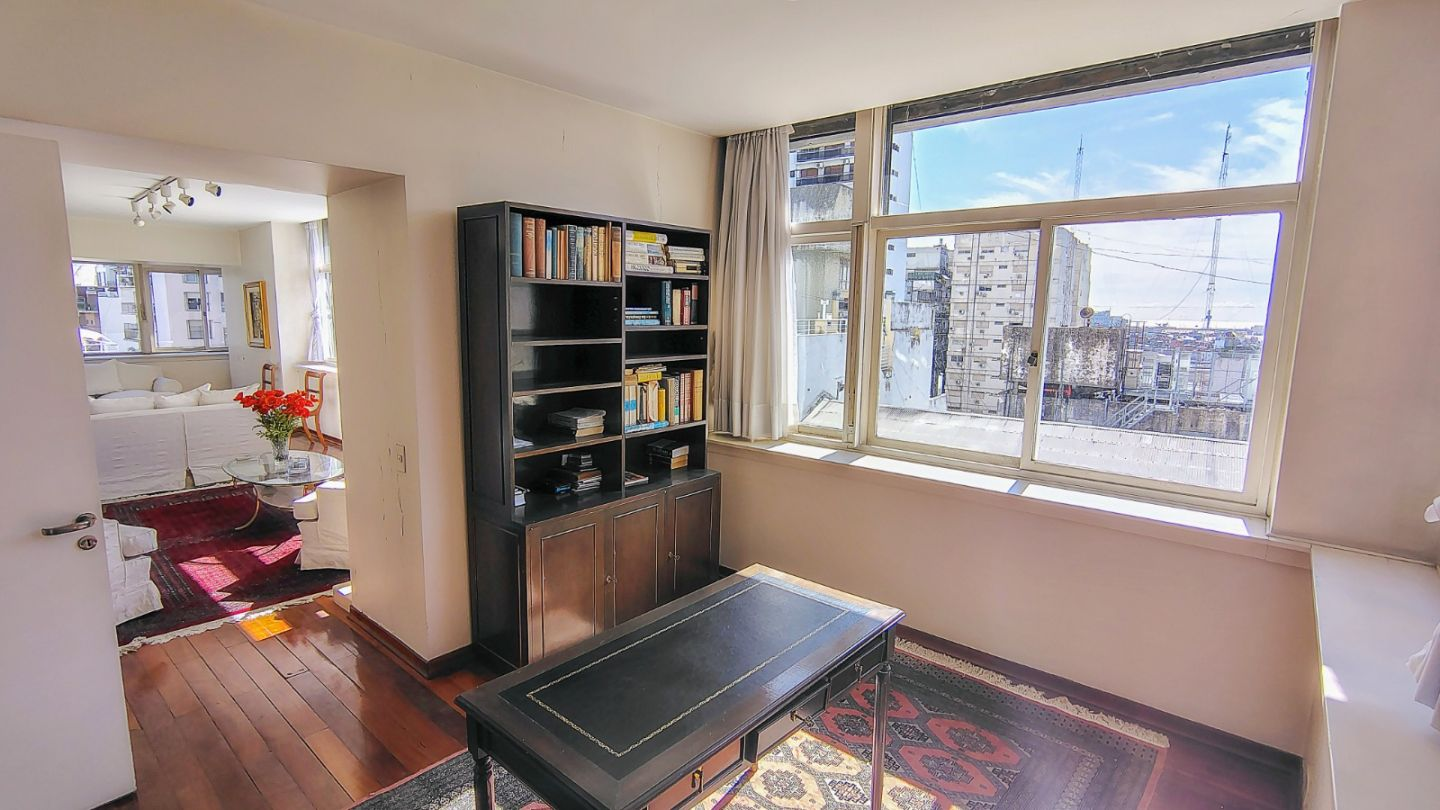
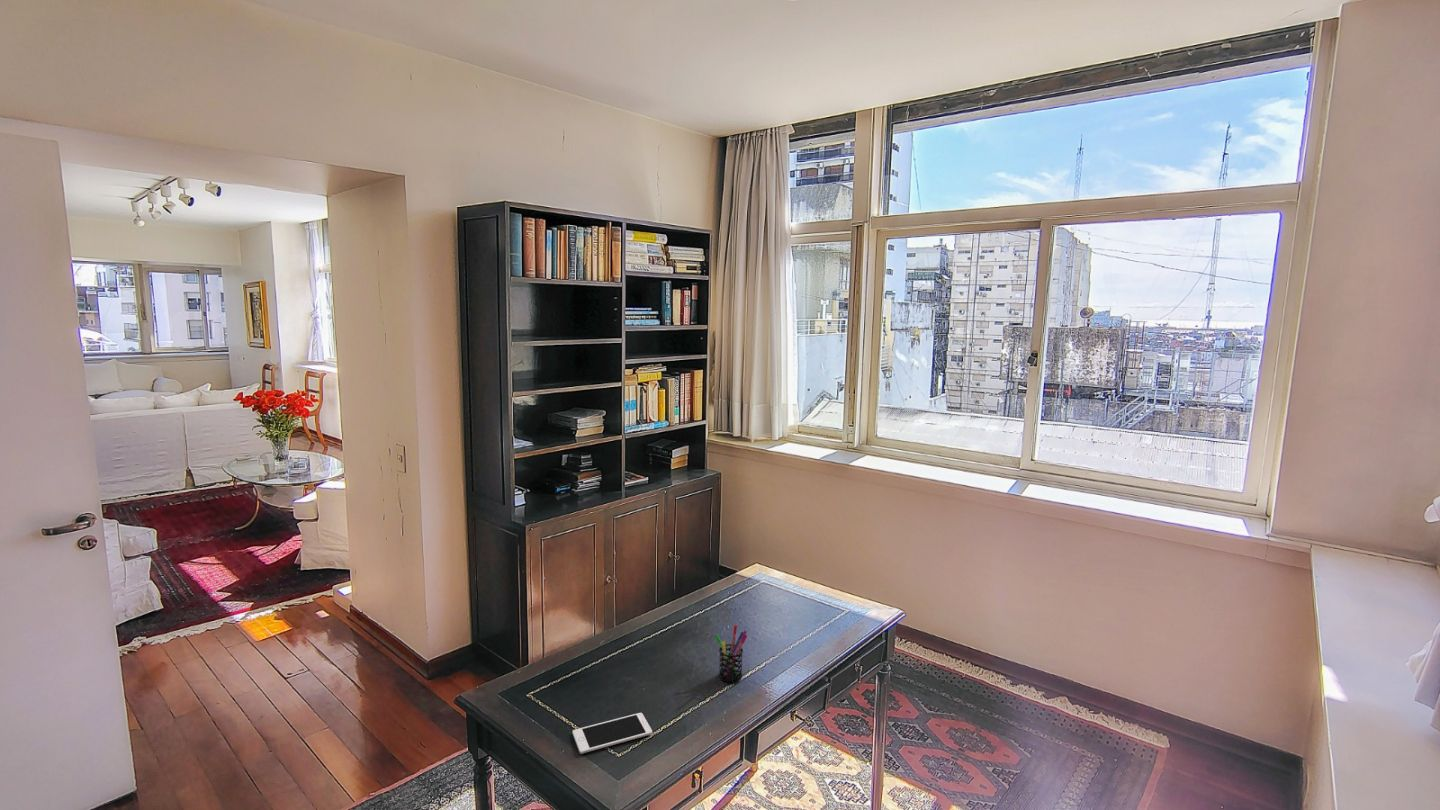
+ cell phone [572,712,653,755]
+ pen holder [714,624,748,684]
